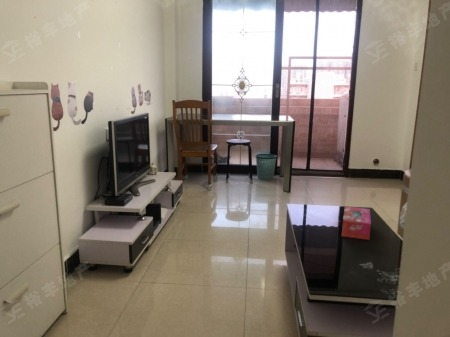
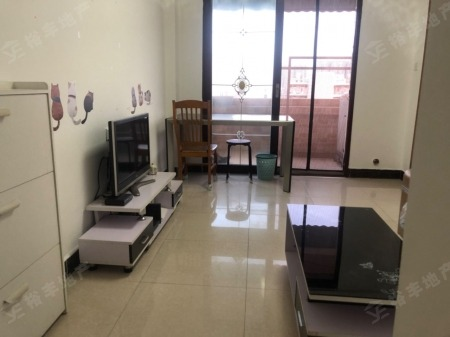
- tissue box [341,205,372,241]
